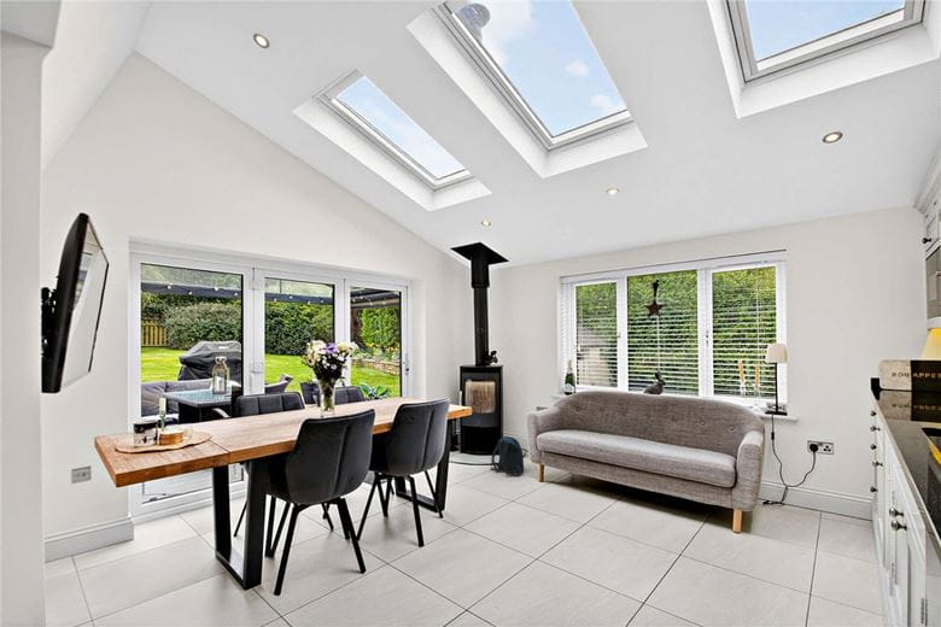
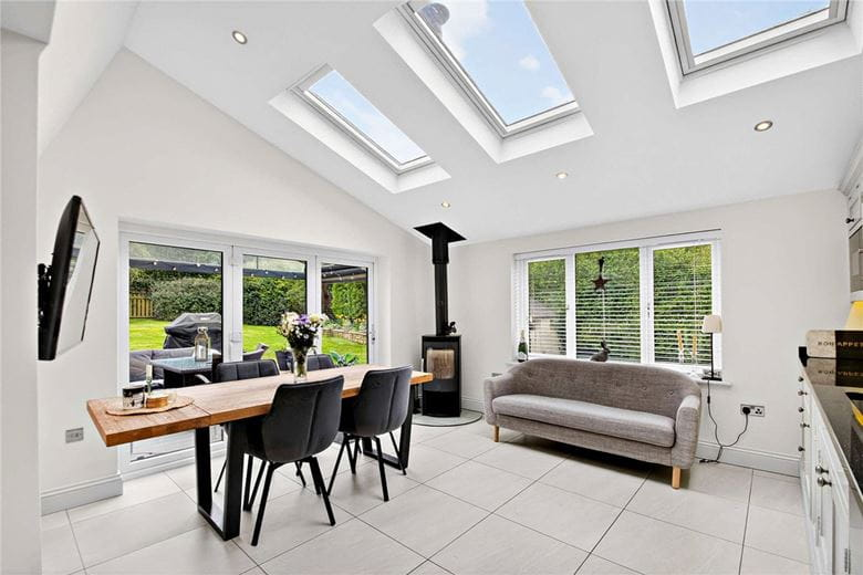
- backpack [490,435,525,476]
